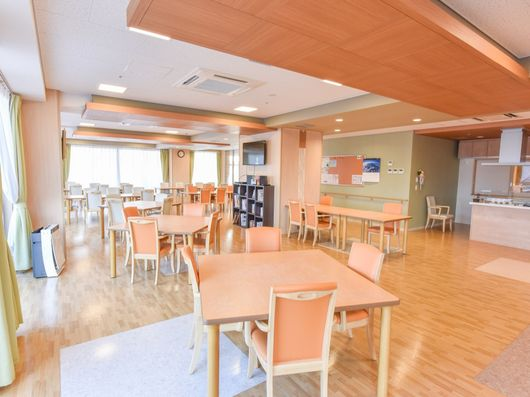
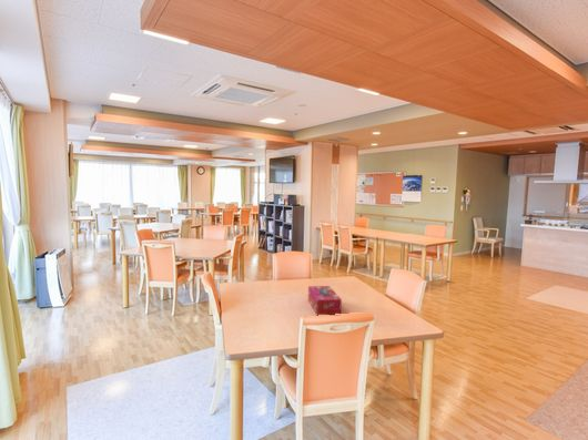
+ tissue box [307,285,343,317]
